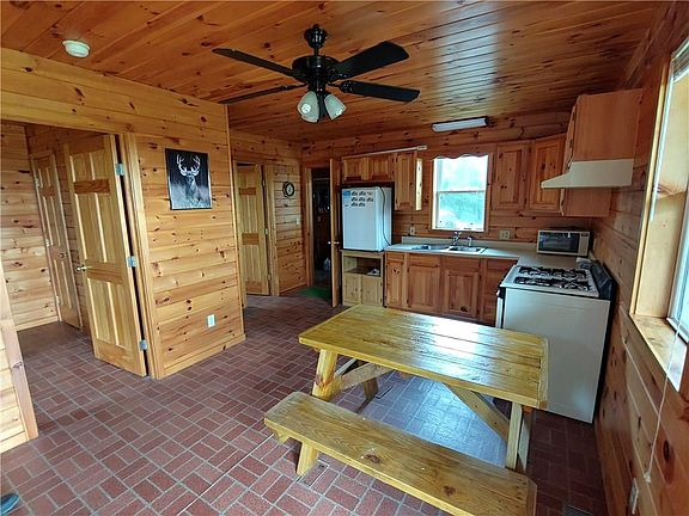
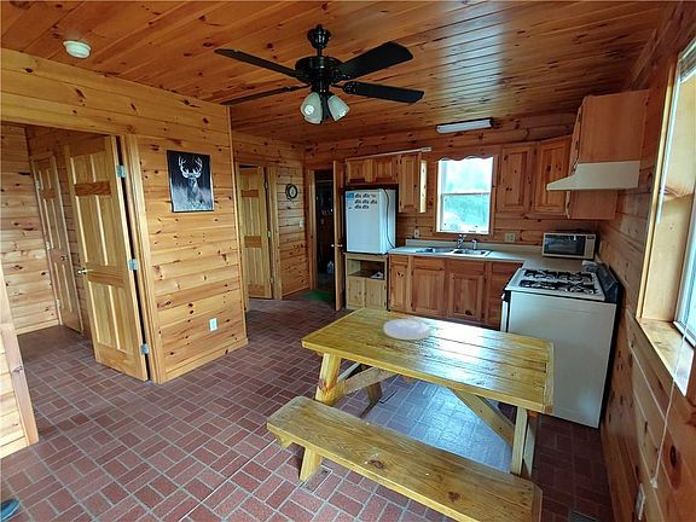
+ plate [383,318,431,341]
